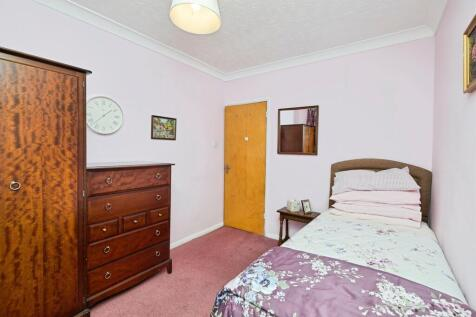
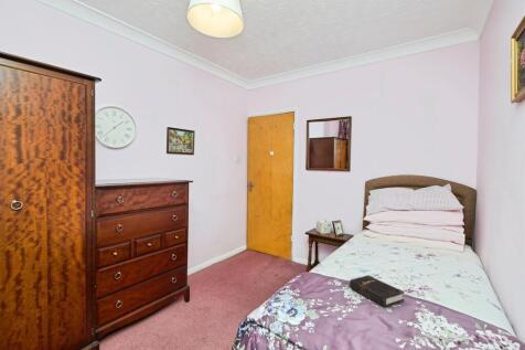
+ hardback book [349,274,406,308]
